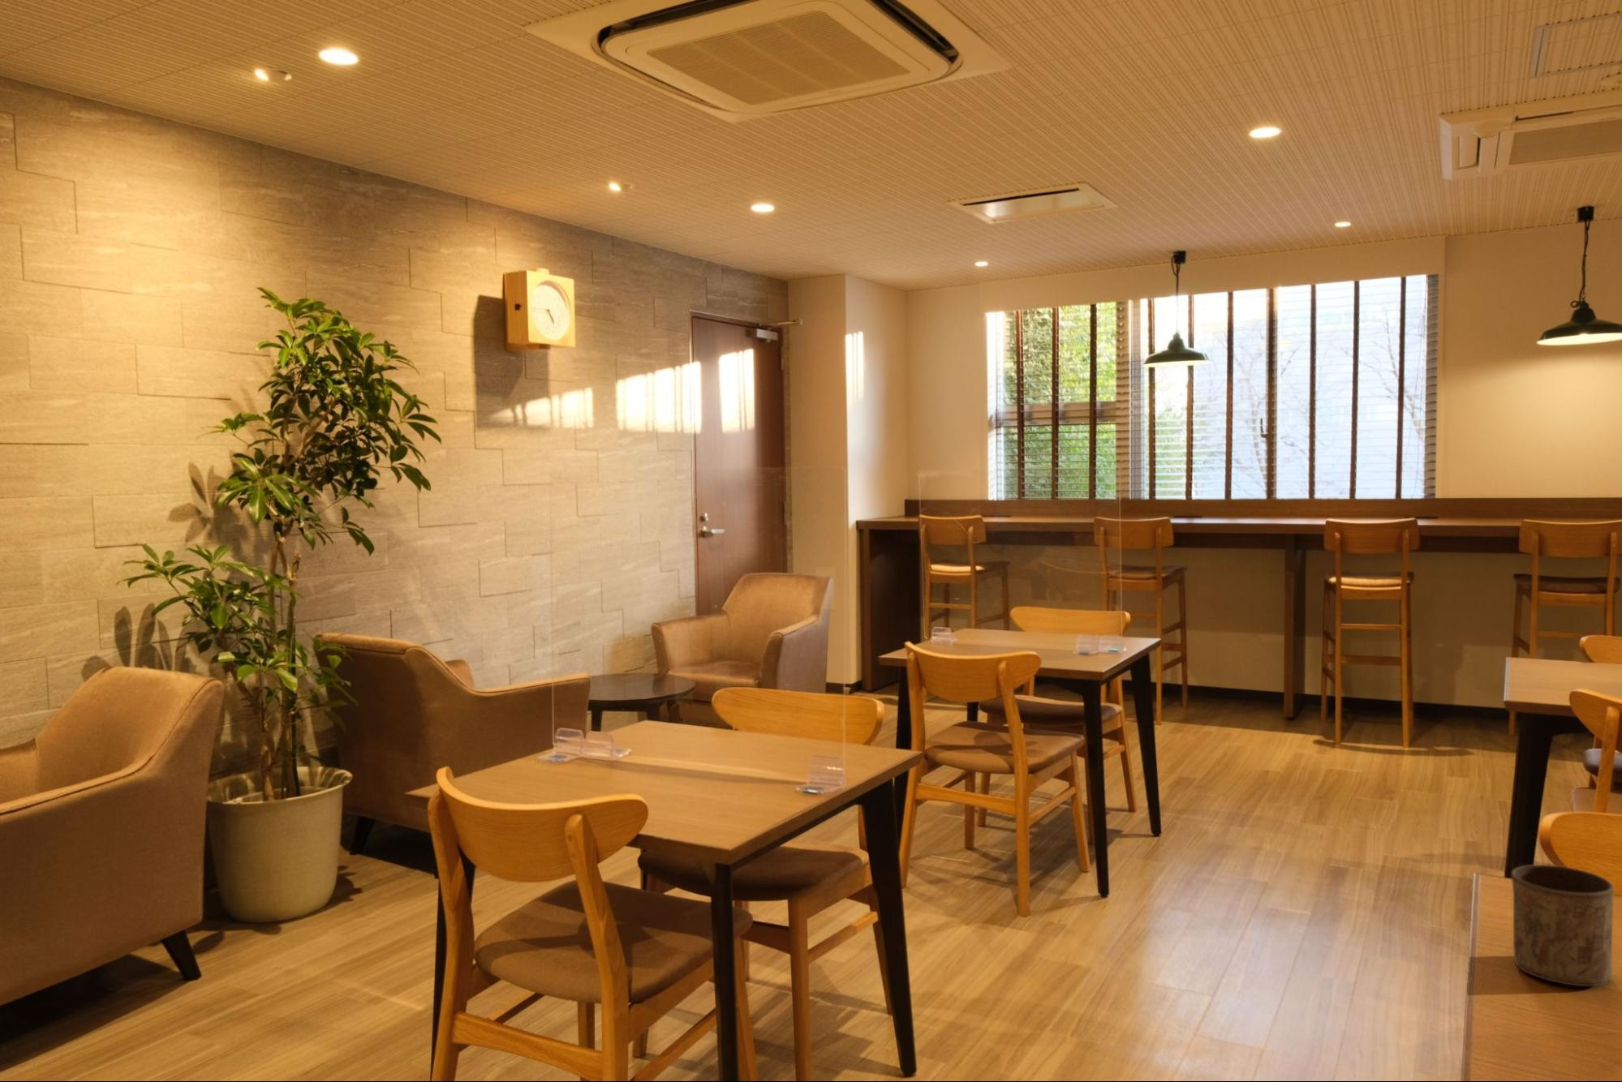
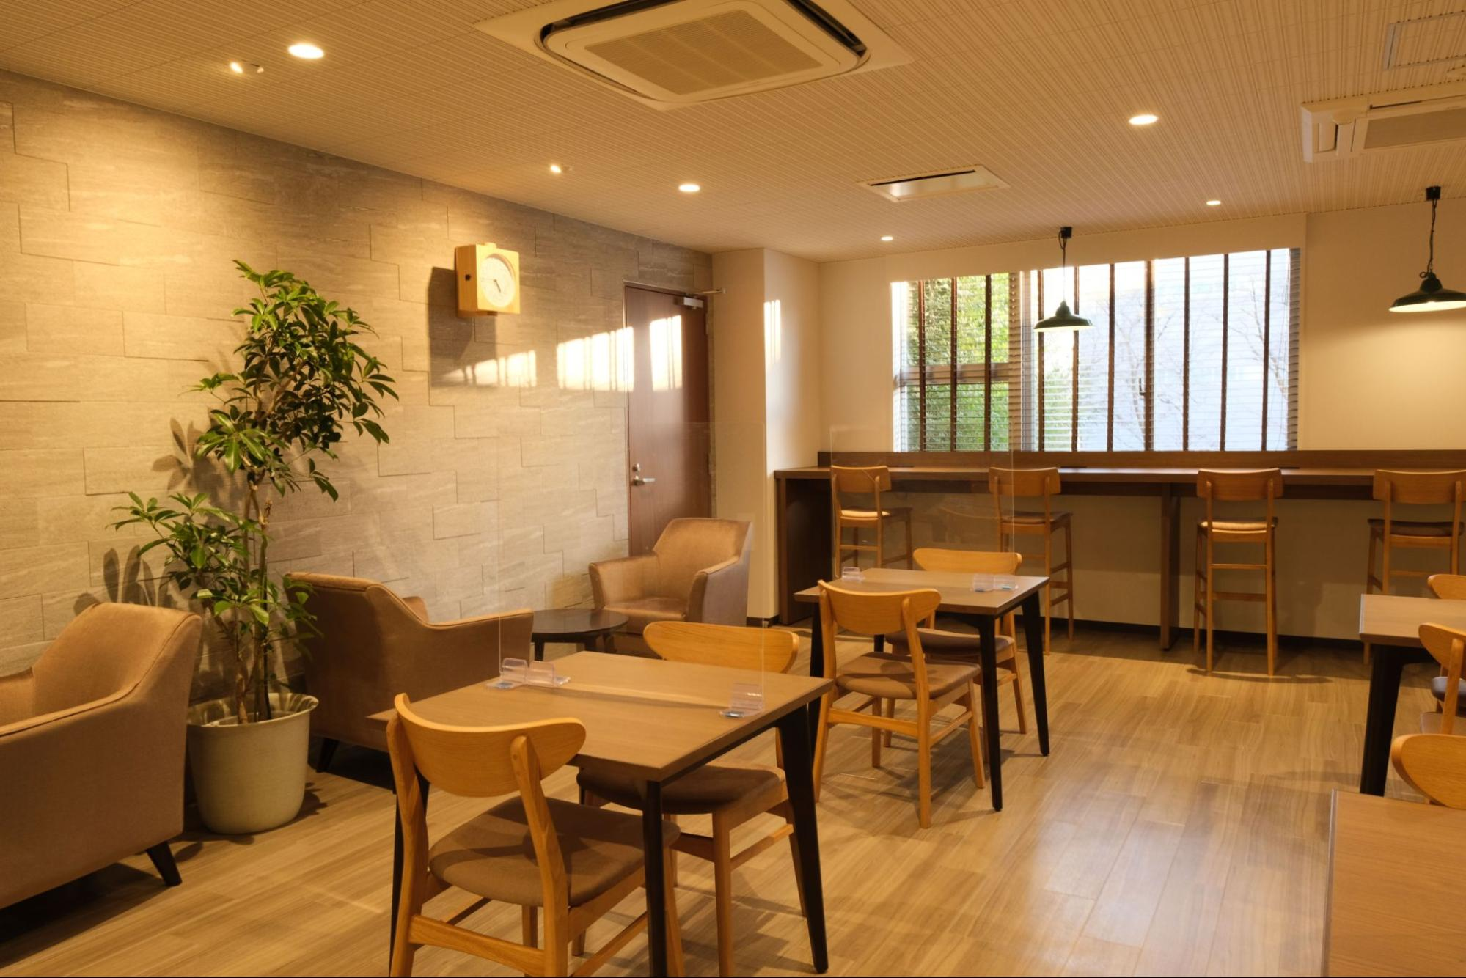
- cup [1511,863,1615,987]
